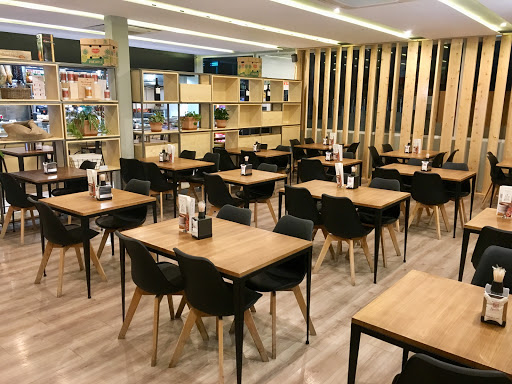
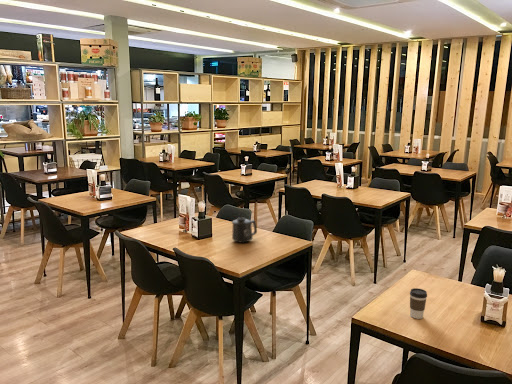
+ mug [231,216,258,244]
+ coffee cup [409,287,428,320]
